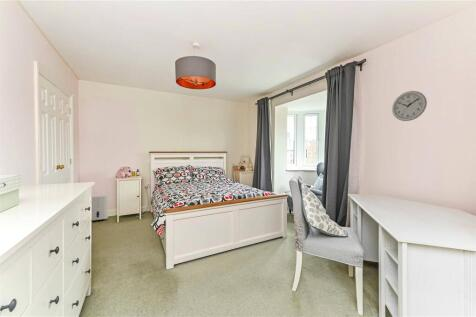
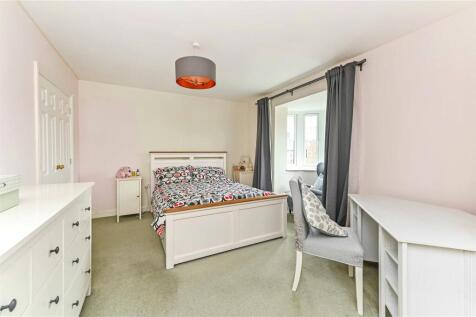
- air purifier [91,195,109,221]
- wall clock [391,90,428,122]
